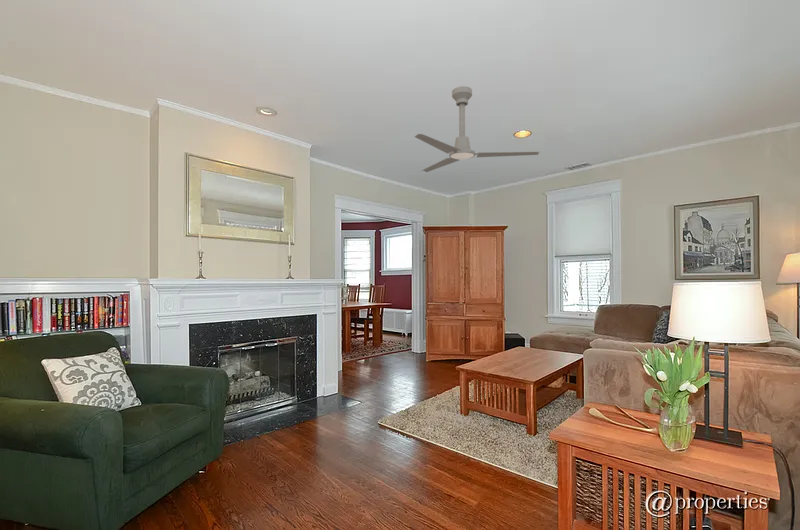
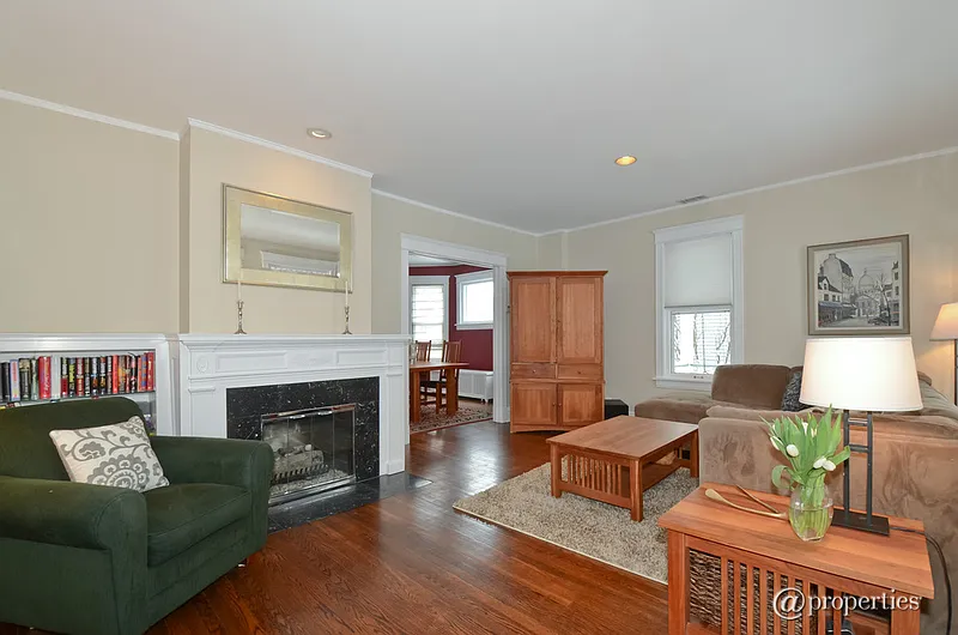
- ceiling fan [414,86,541,173]
